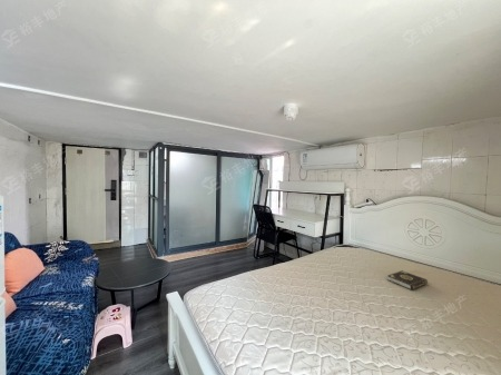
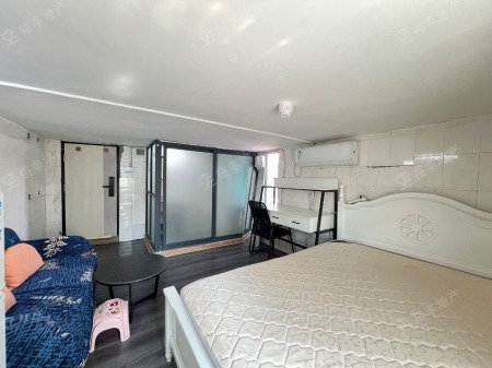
- book [386,269,429,292]
